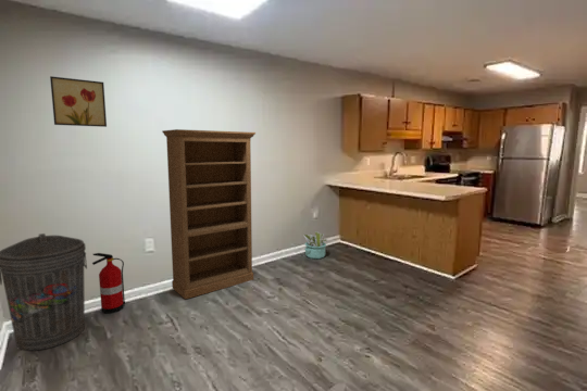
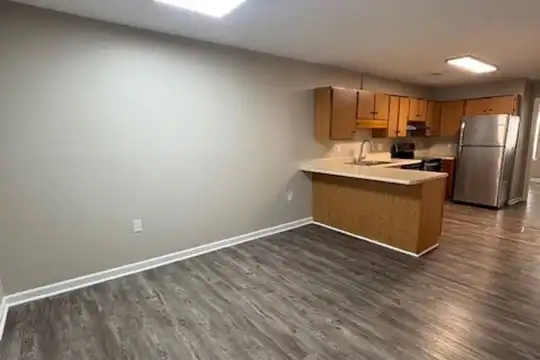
- fire extinguisher [91,252,126,314]
- bookshelf [161,128,257,300]
- decorative plant [303,230,328,260]
- wall art [49,75,108,128]
- trash can [0,232,88,352]
